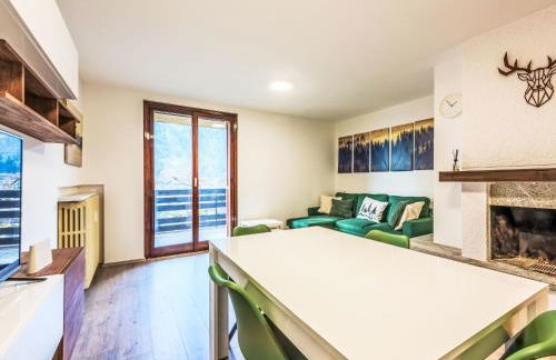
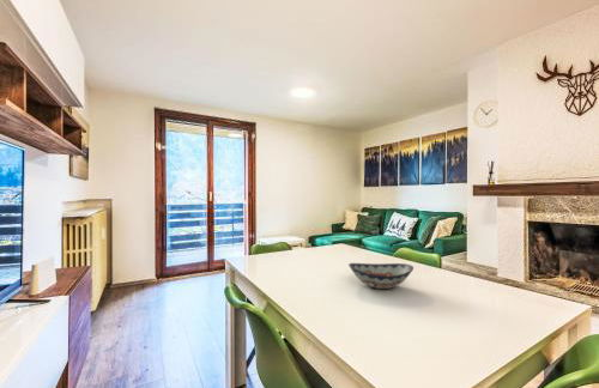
+ decorative bowl [347,262,415,290]
